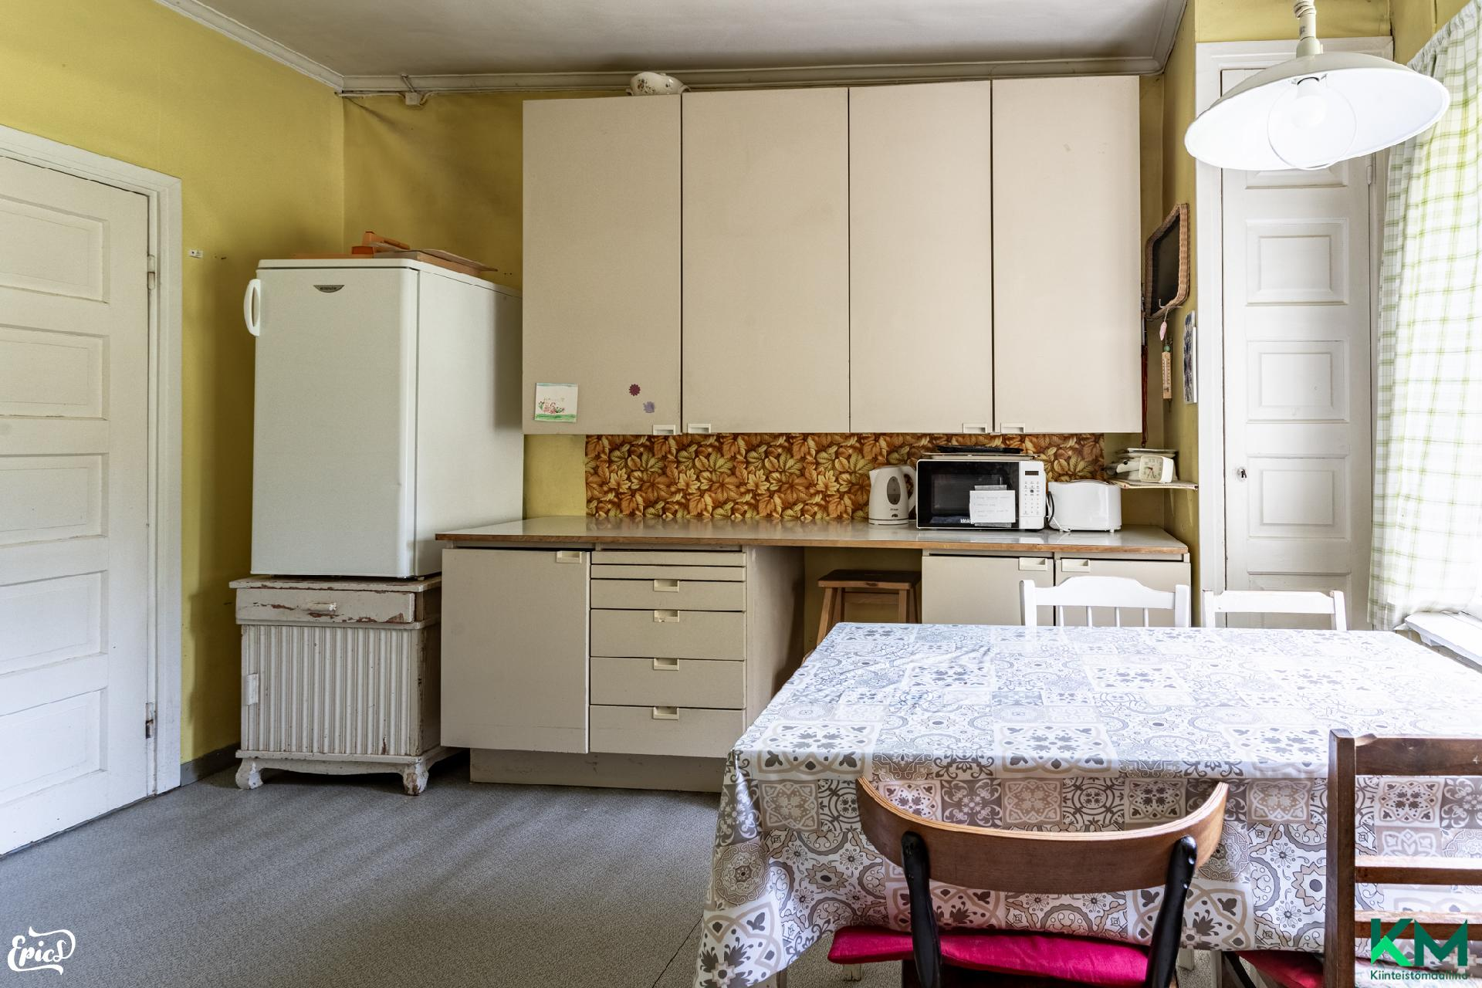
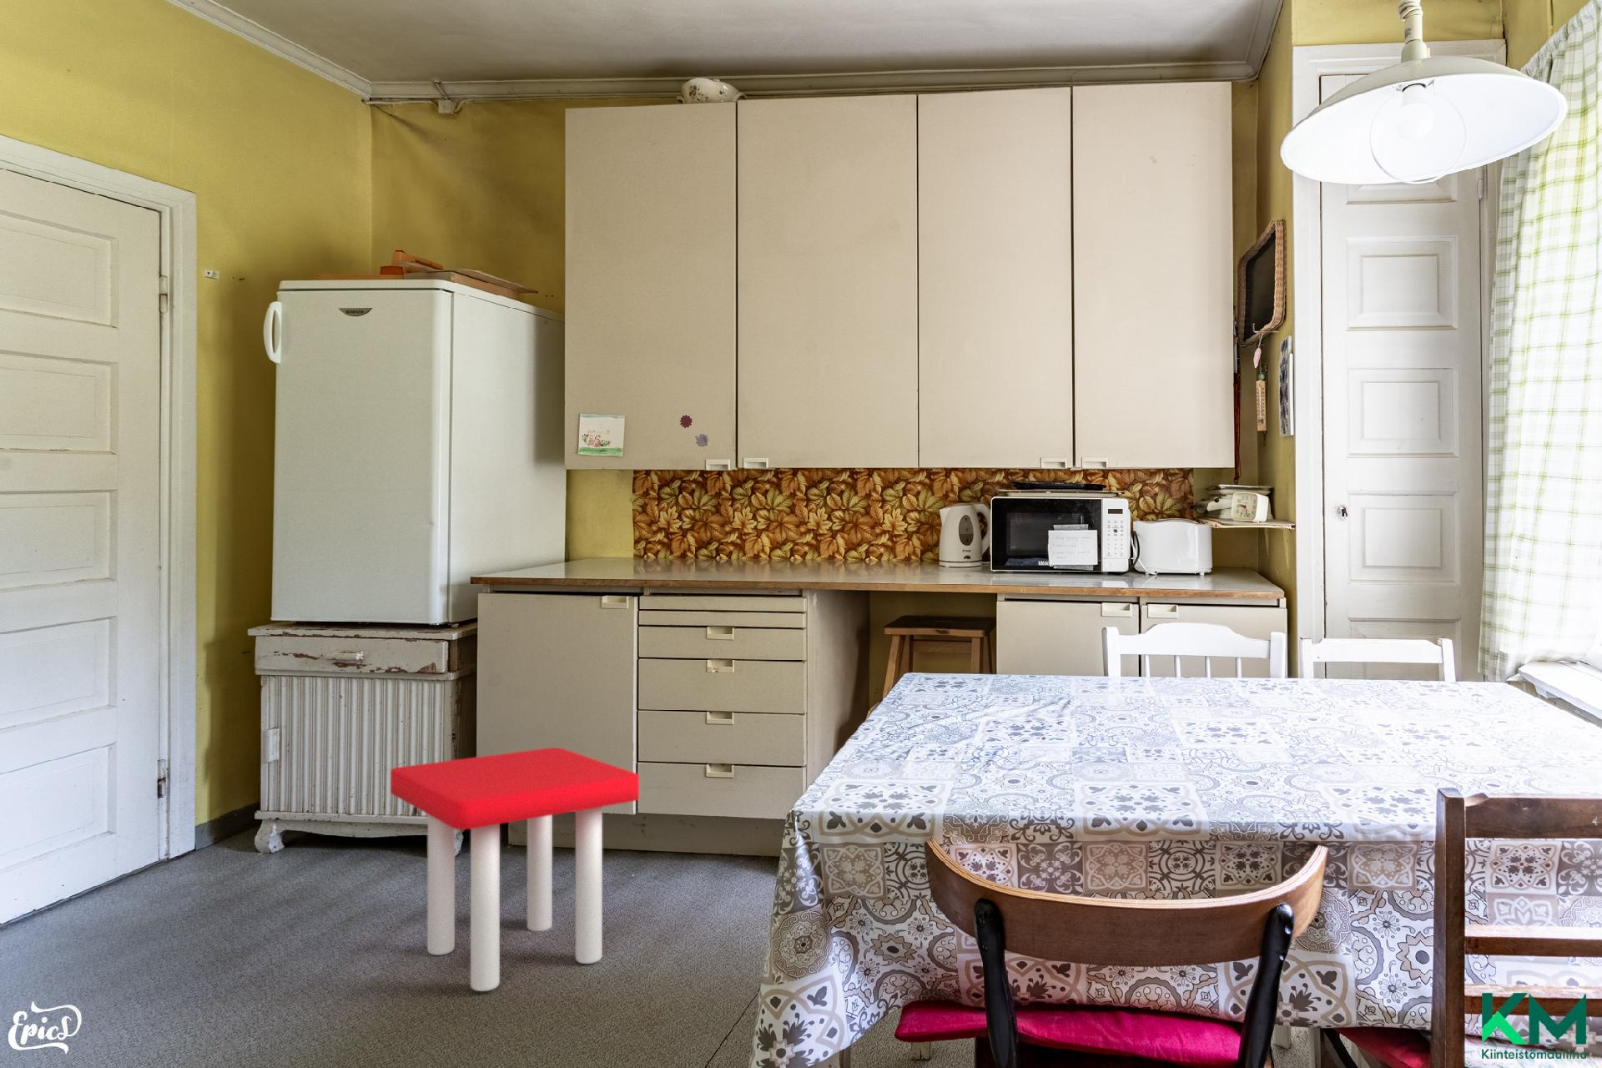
+ stool [390,746,640,992]
